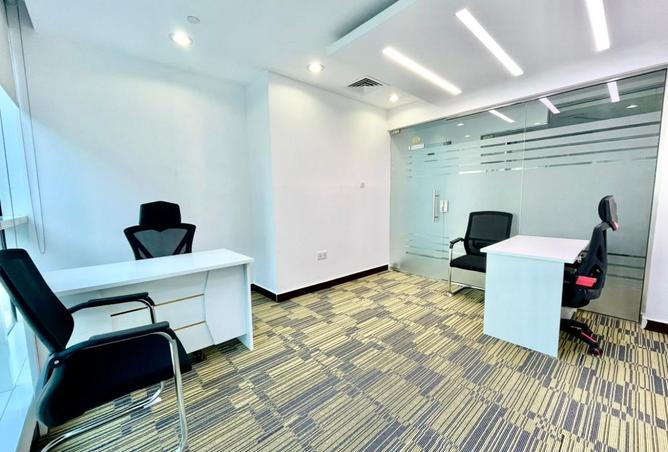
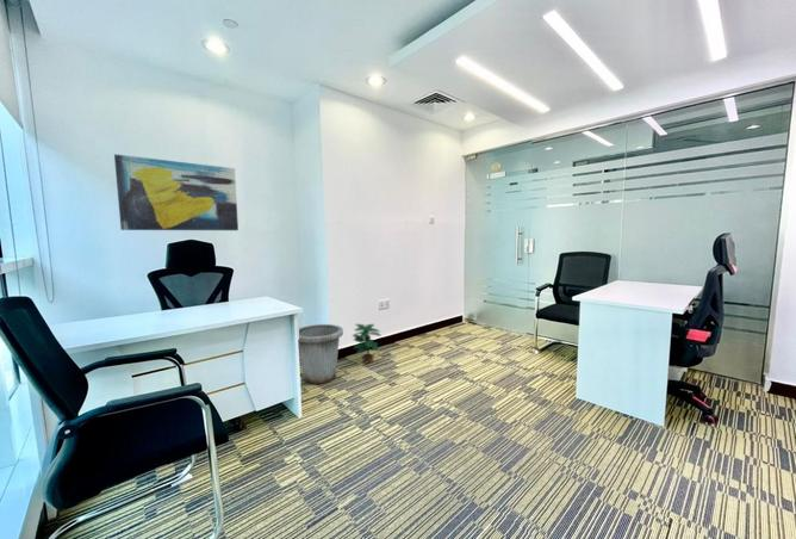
+ potted plant [352,323,383,365]
+ trash can [298,323,344,385]
+ wall art [113,153,240,231]
